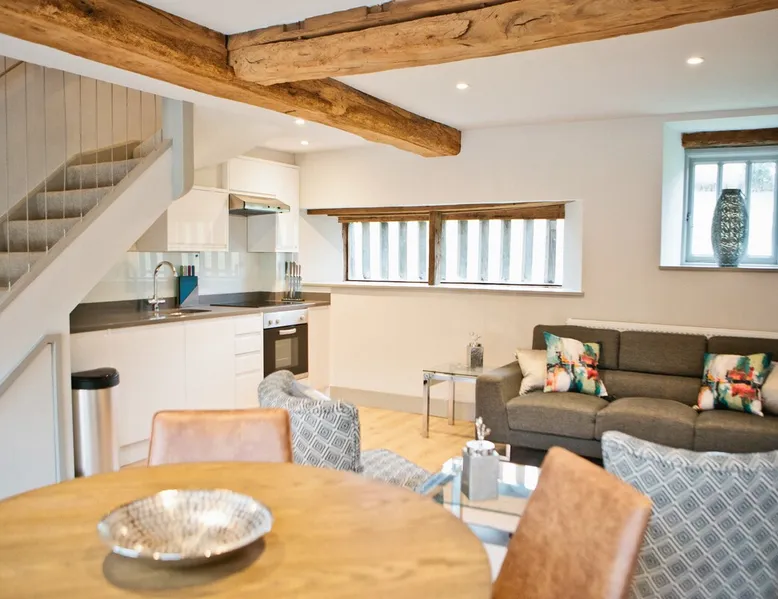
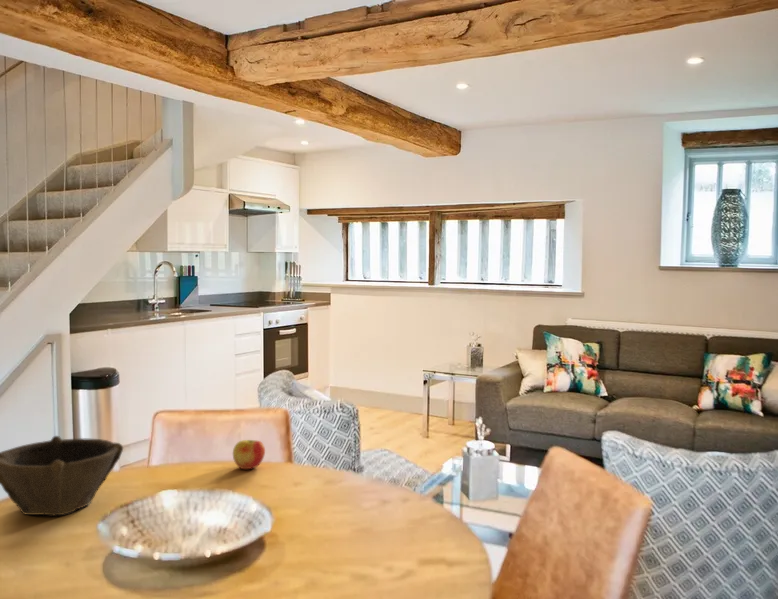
+ bowl [0,435,124,517]
+ apple [232,439,266,470]
